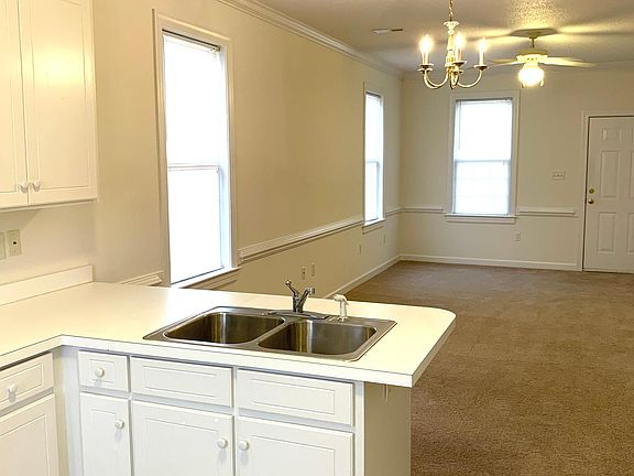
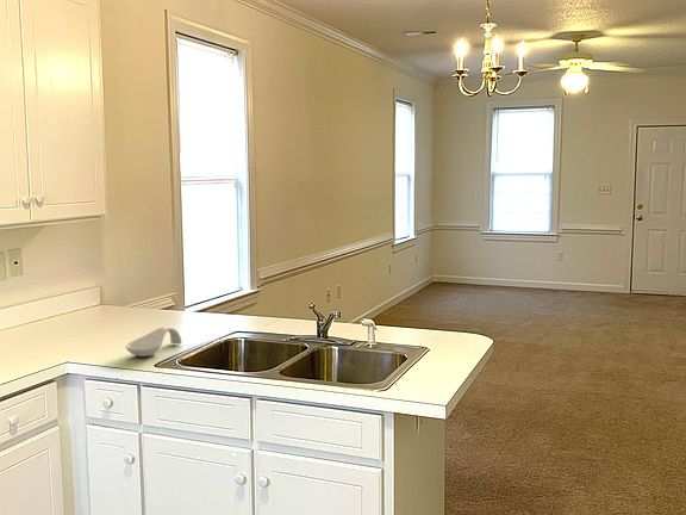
+ spoon rest [125,327,182,358]
